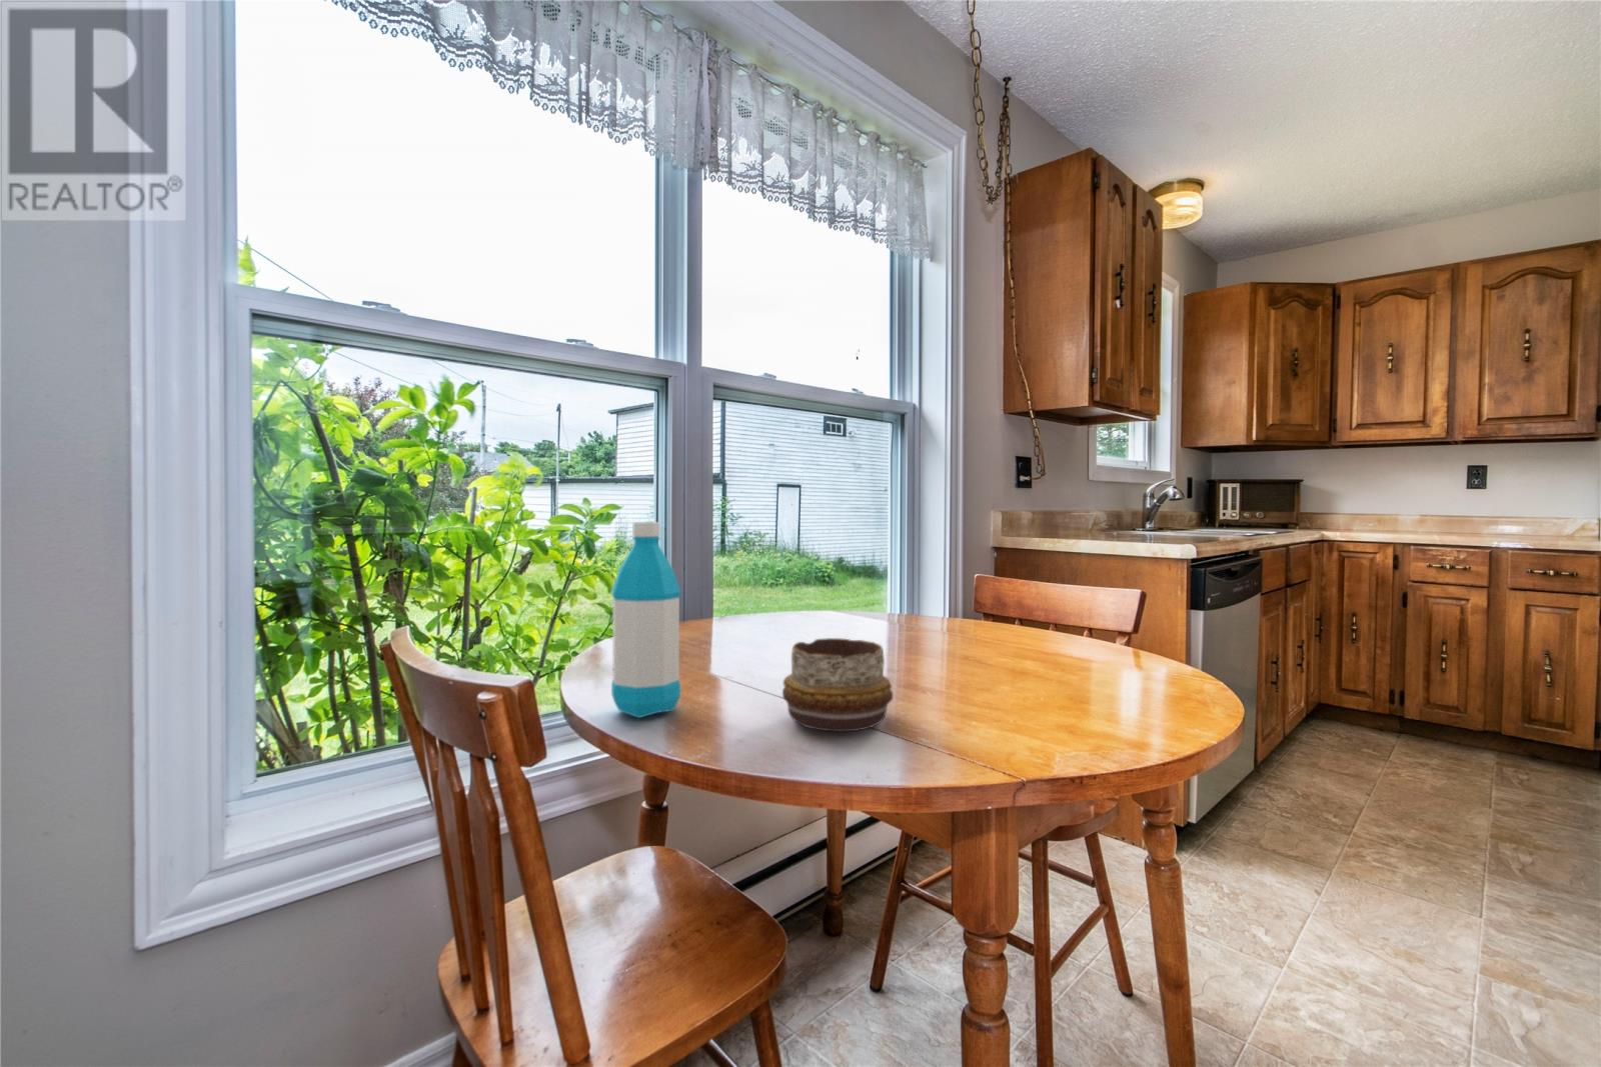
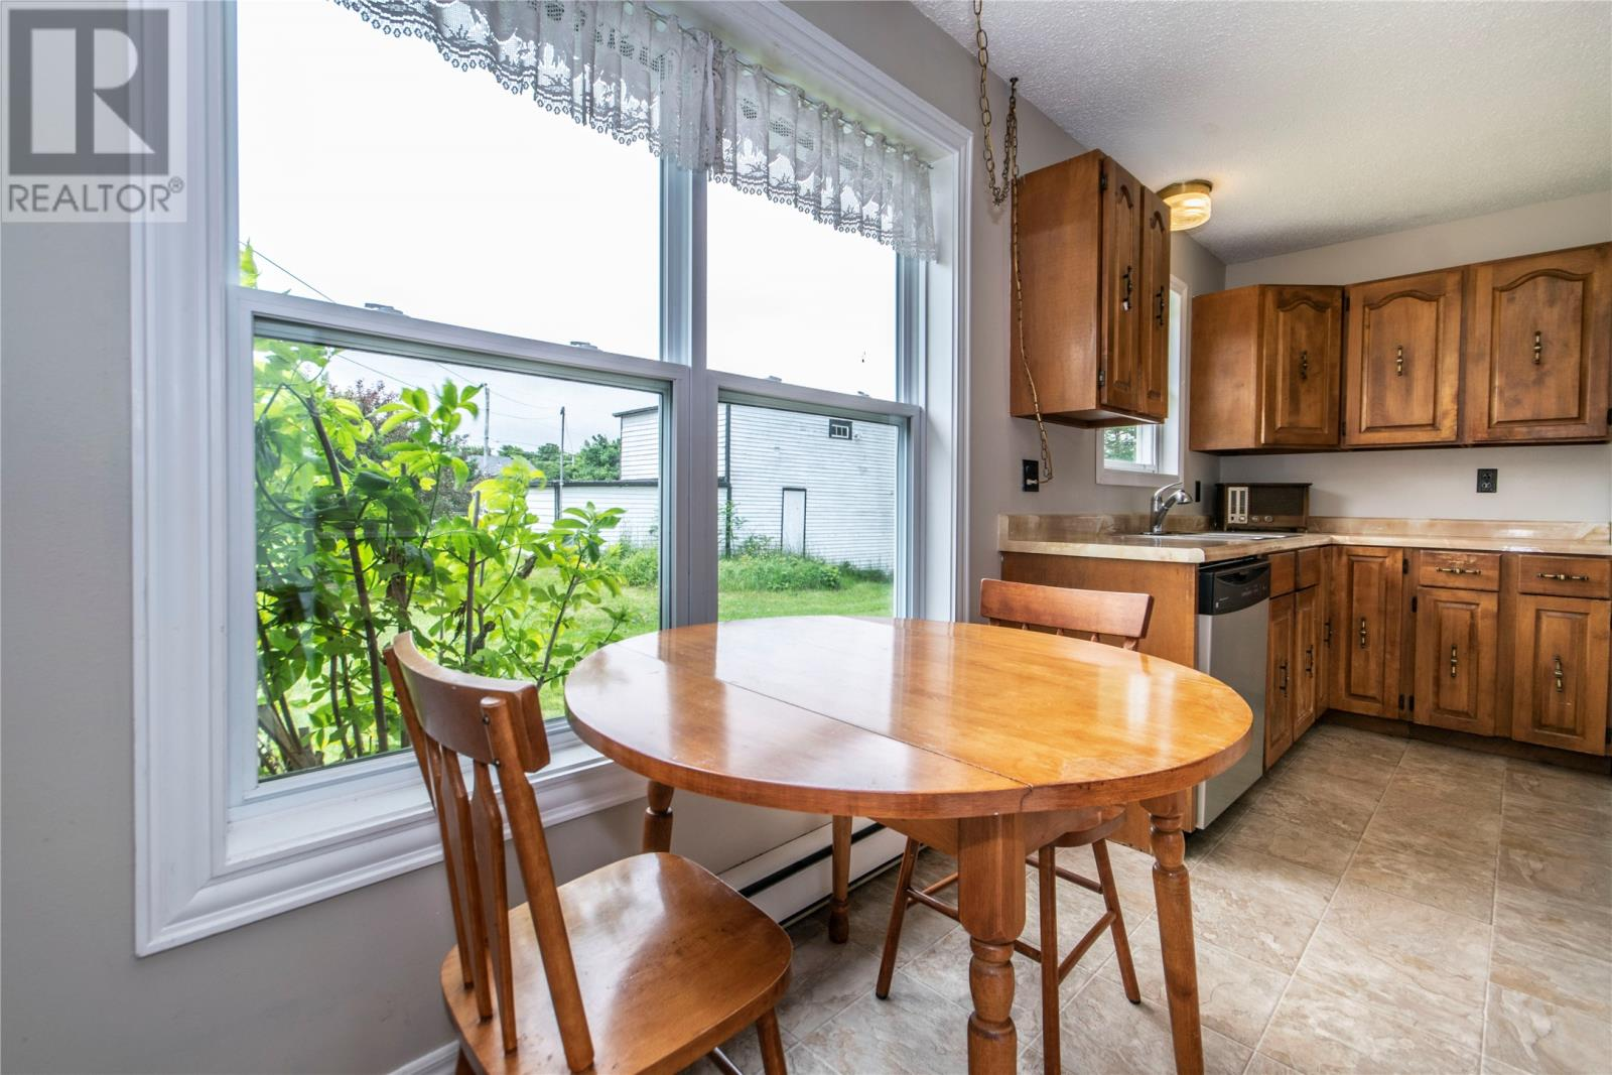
- decorative bowl [781,637,893,734]
- water bottle [610,522,681,719]
